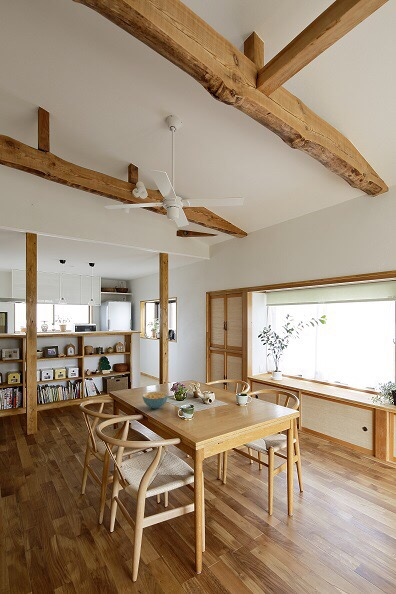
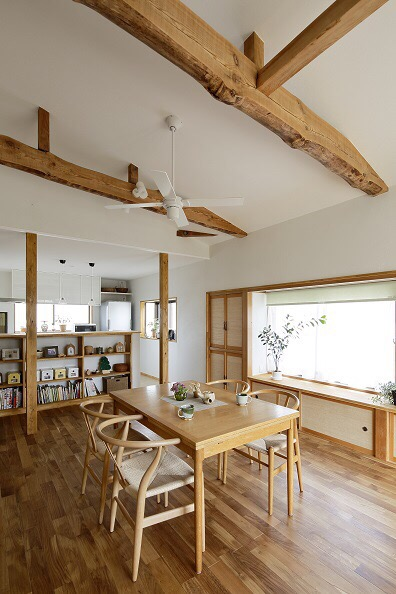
- cereal bowl [142,391,169,410]
